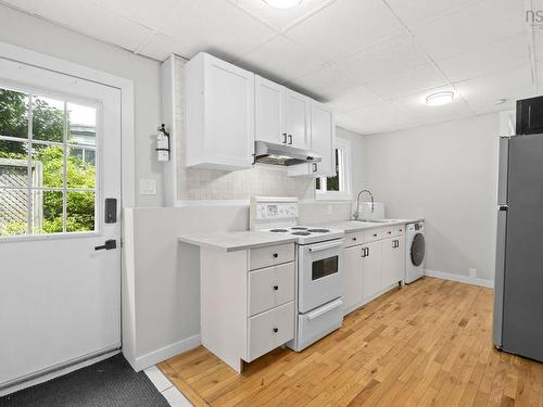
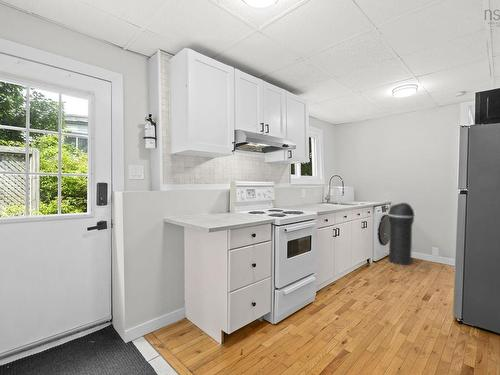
+ trash can [387,202,417,266]
